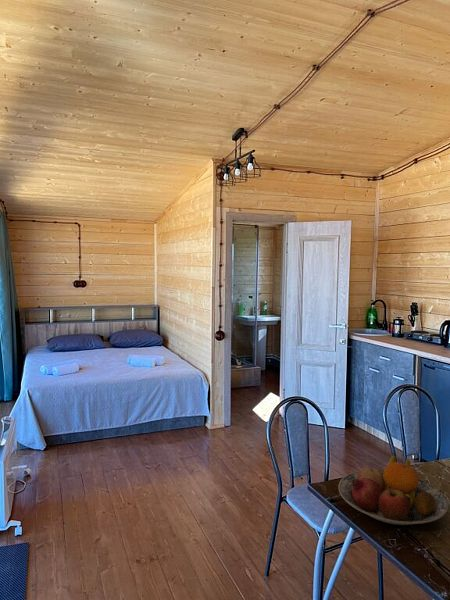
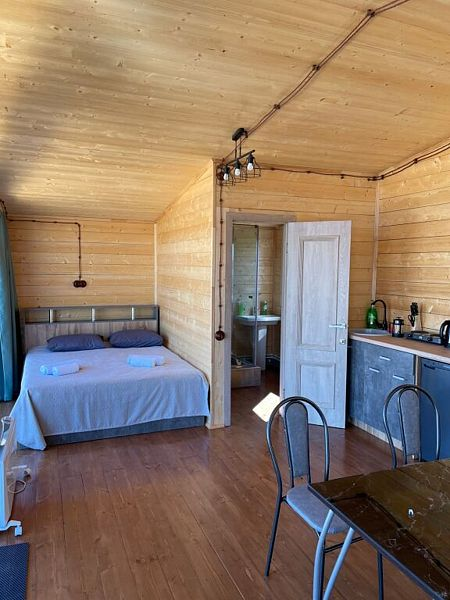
- fruit bowl [338,453,449,526]
